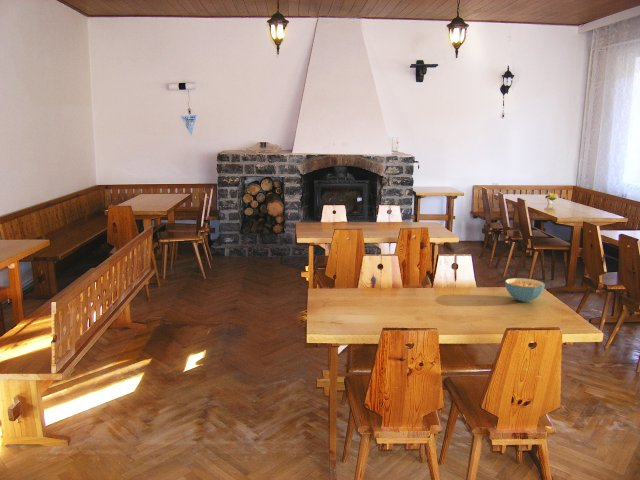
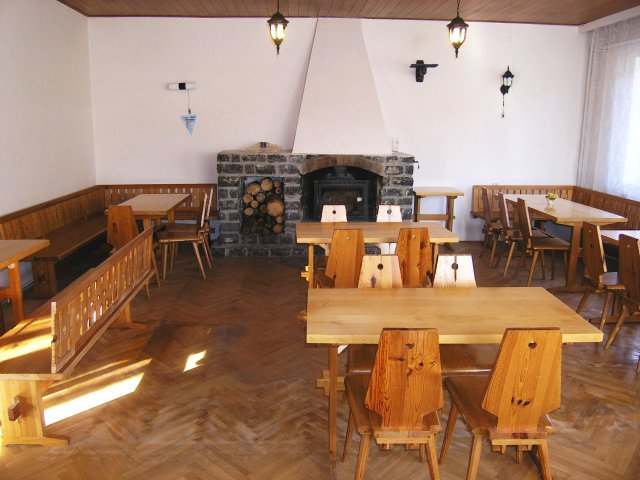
- cereal bowl [504,277,546,303]
